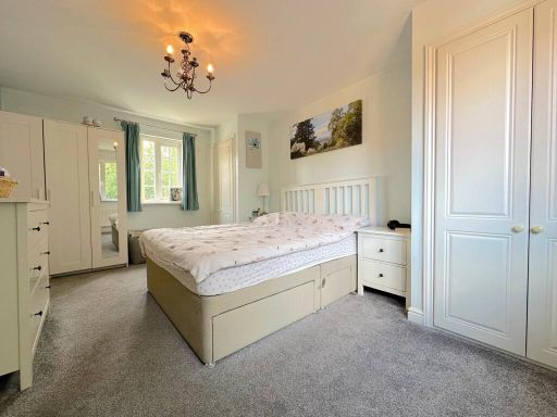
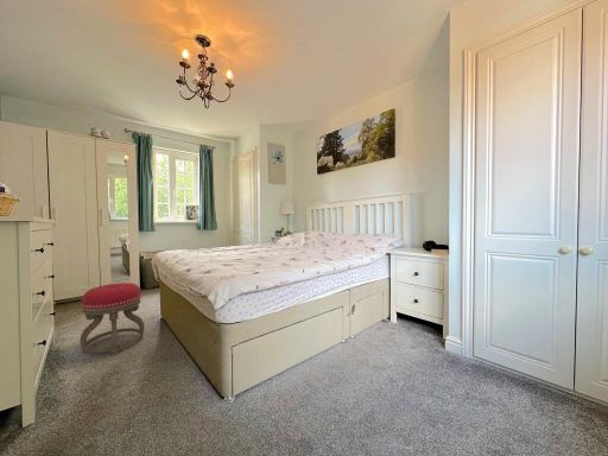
+ stool [80,281,145,355]
